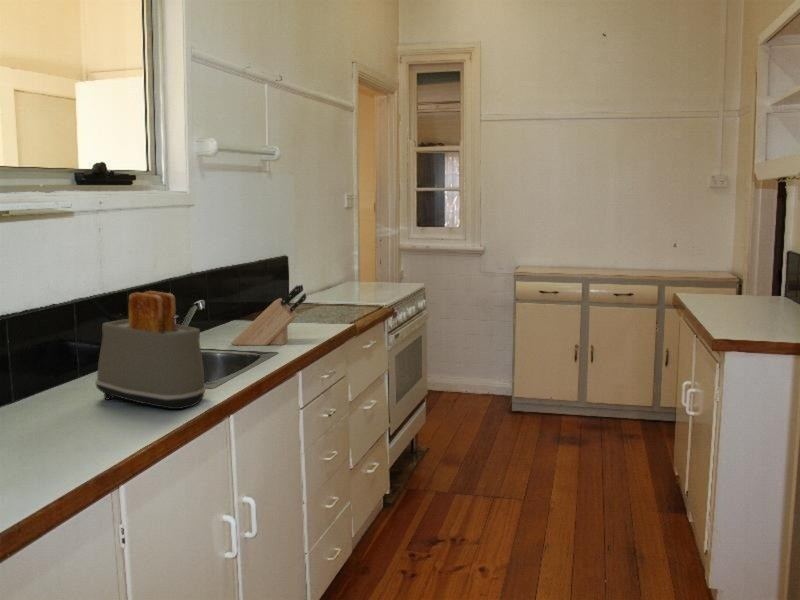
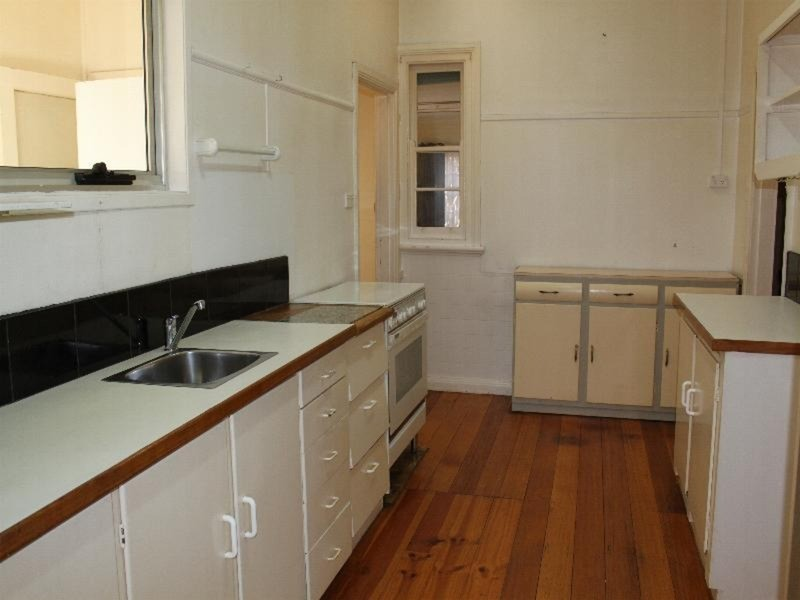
- toaster [94,290,207,410]
- knife block [230,284,307,346]
